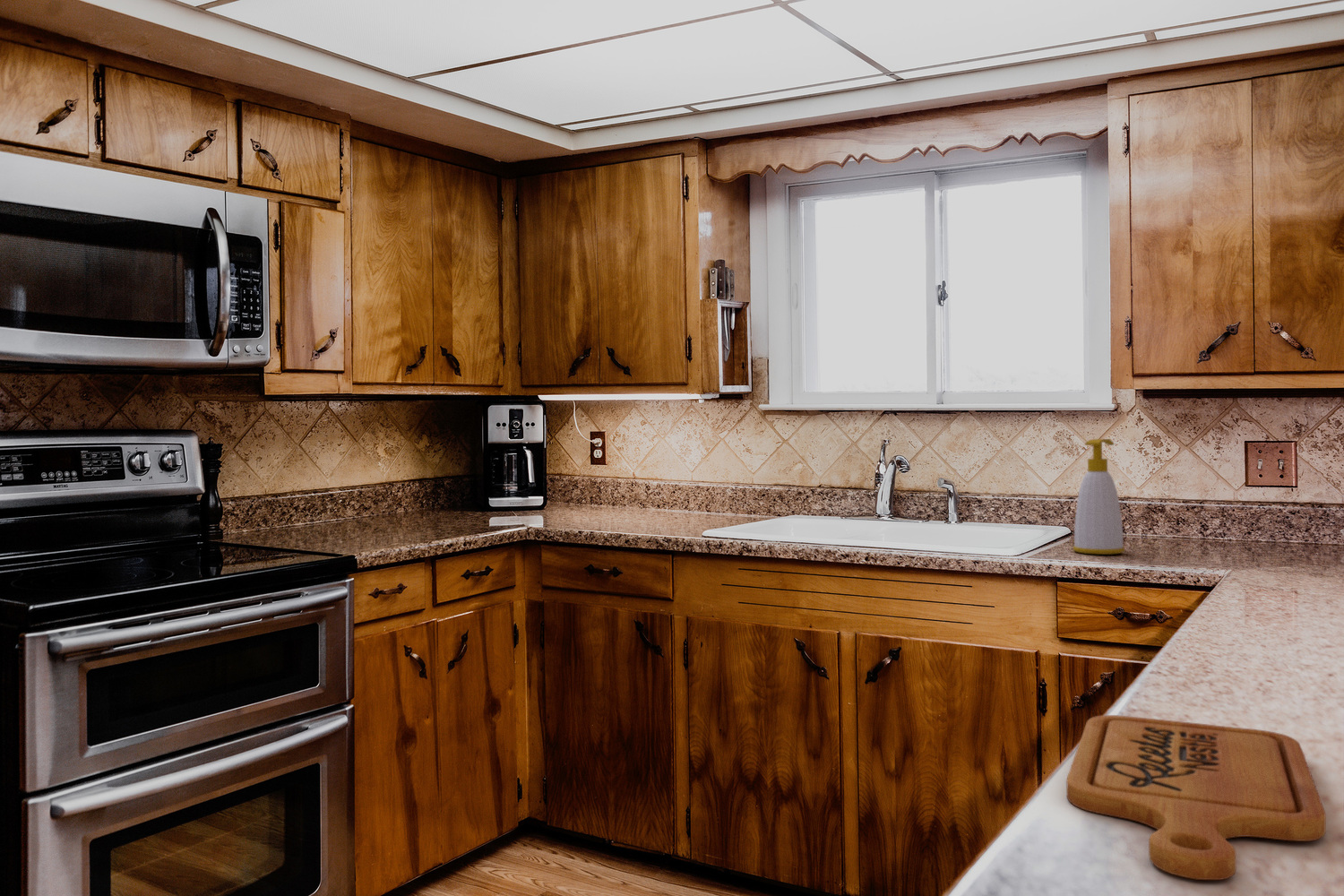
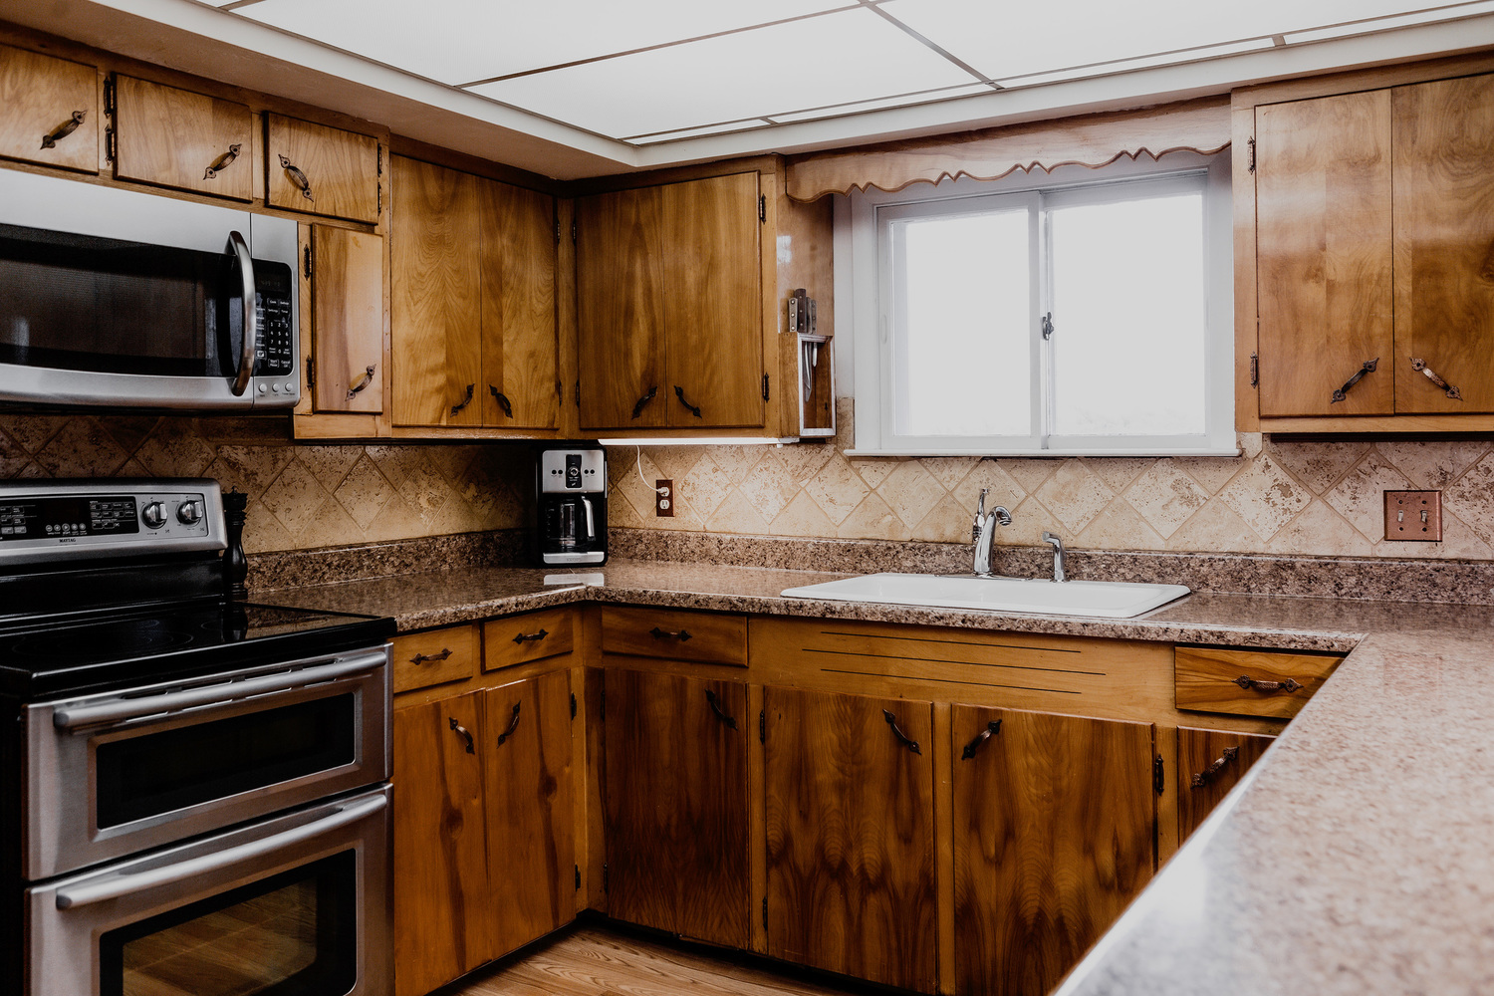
- soap bottle [1073,438,1125,556]
- cutting board [1065,714,1327,881]
